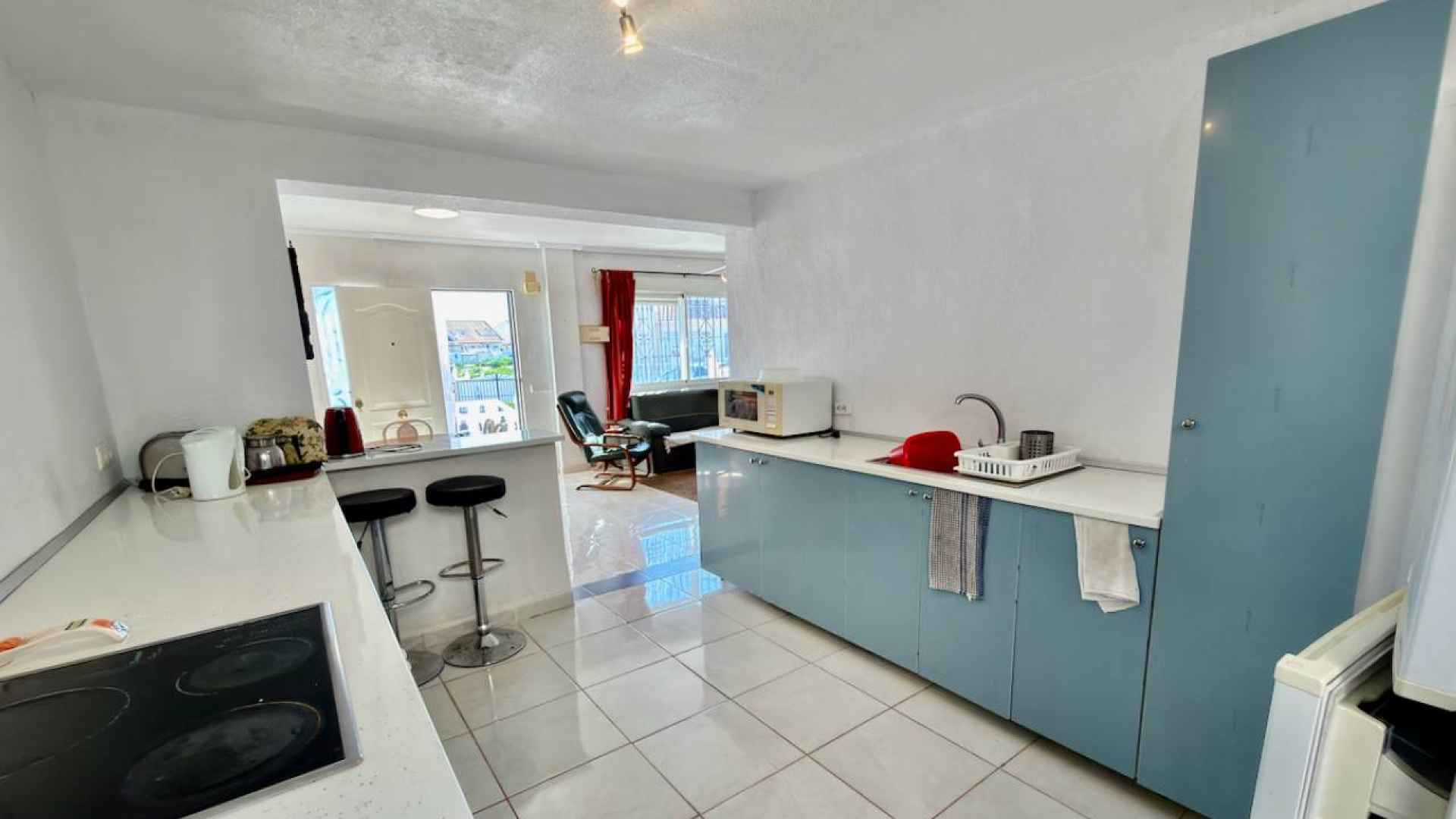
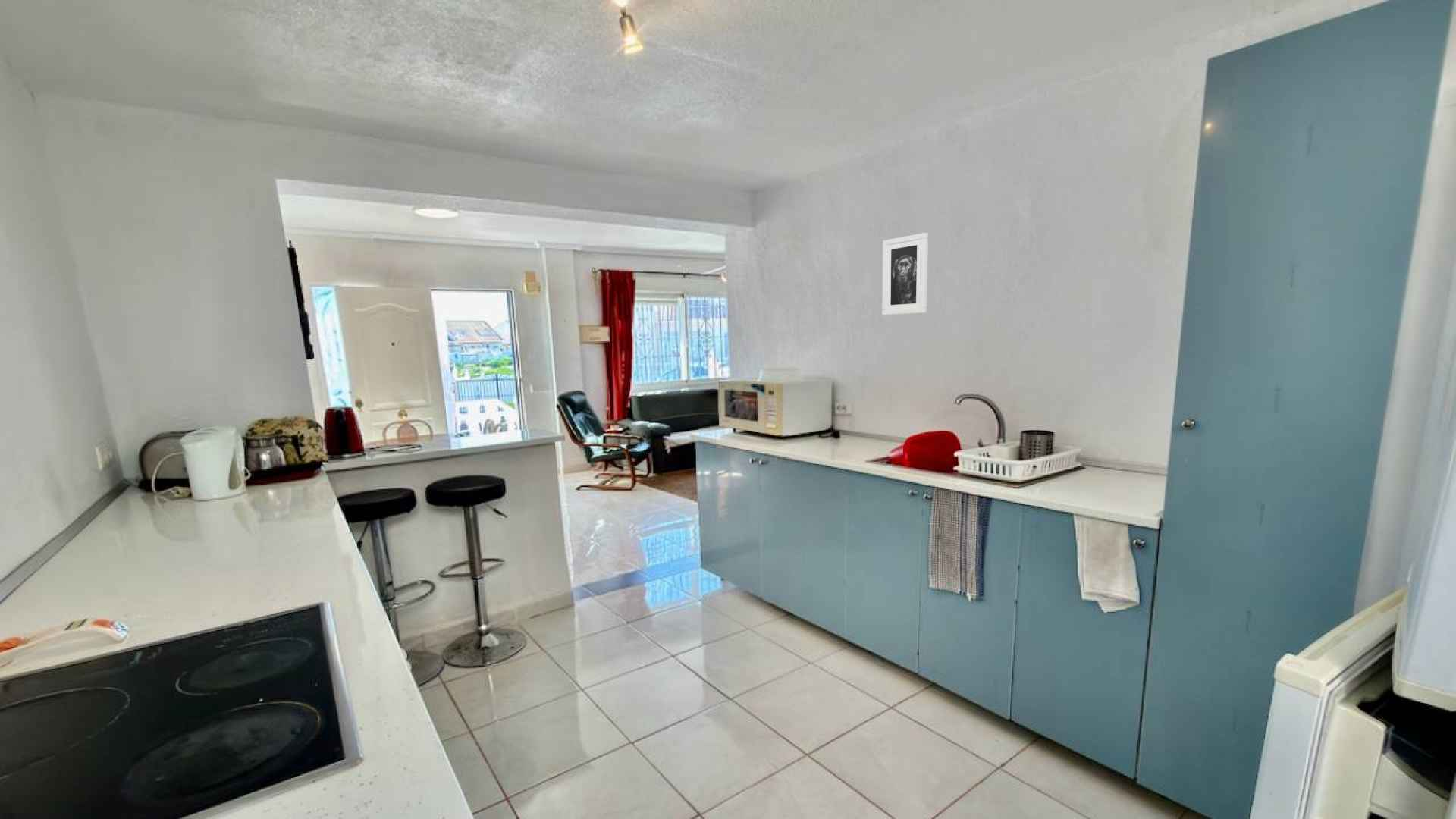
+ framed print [882,232,929,316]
